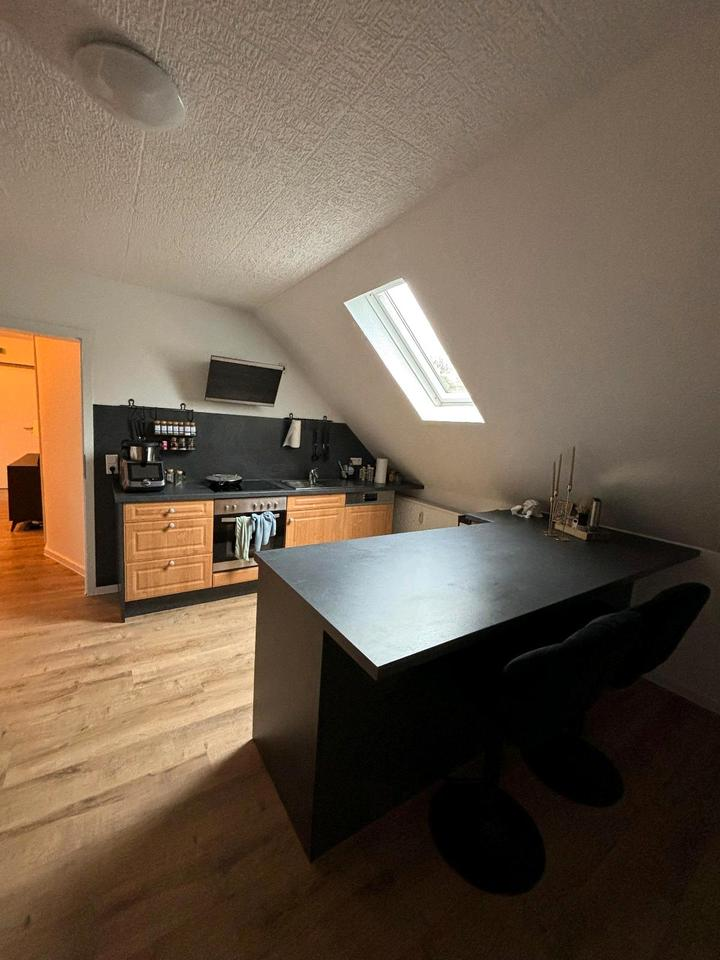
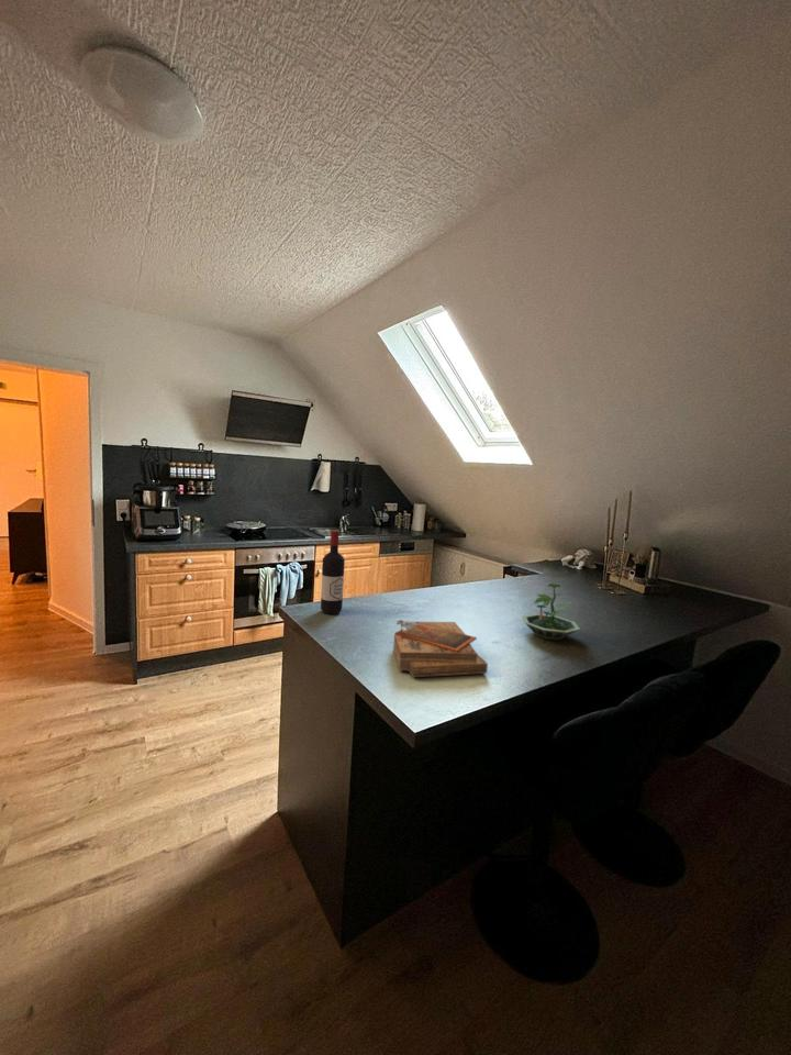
+ clipboard [392,619,489,678]
+ terrarium [521,582,581,642]
+ wine bottle [320,530,346,615]
